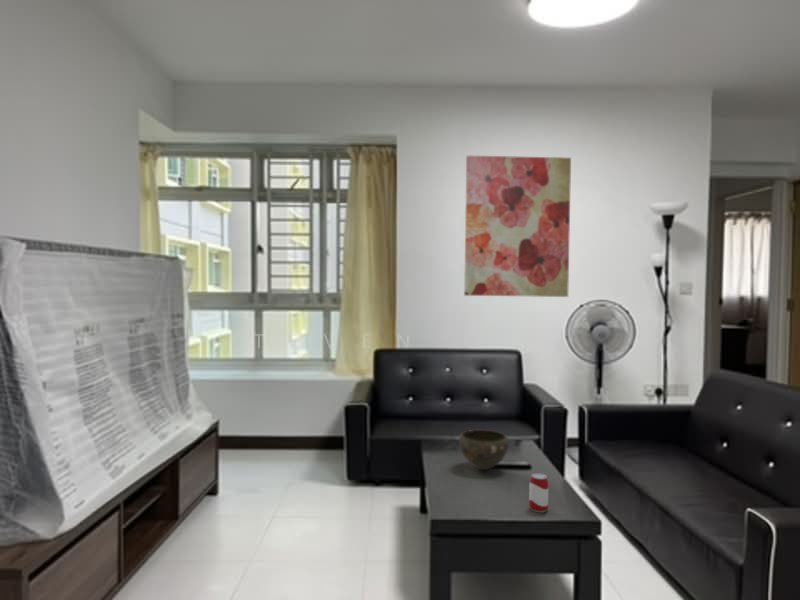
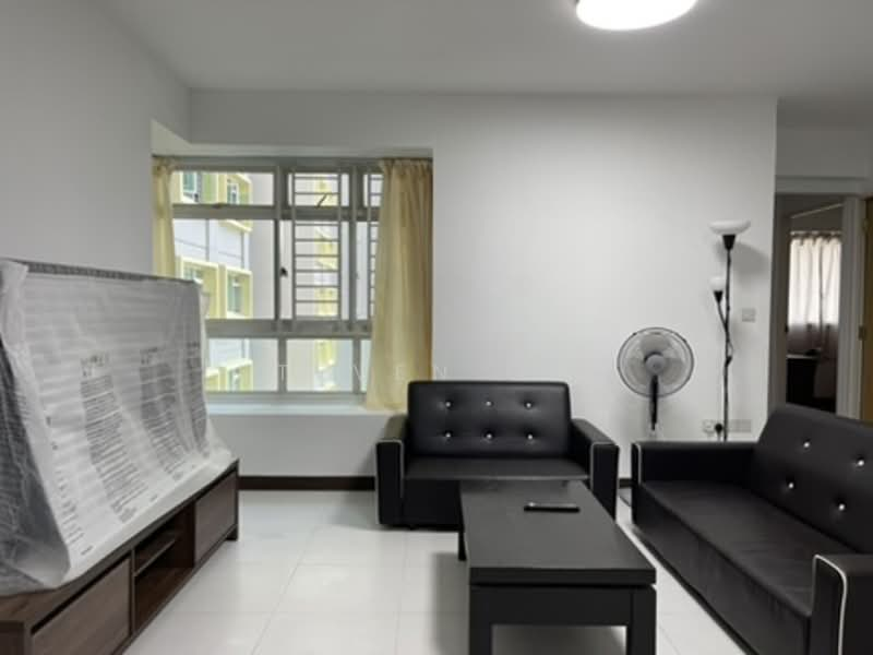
- bowl [458,429,510,471]
- beverage can [528,472,549,513]
- wall art [463,155,572,298]
